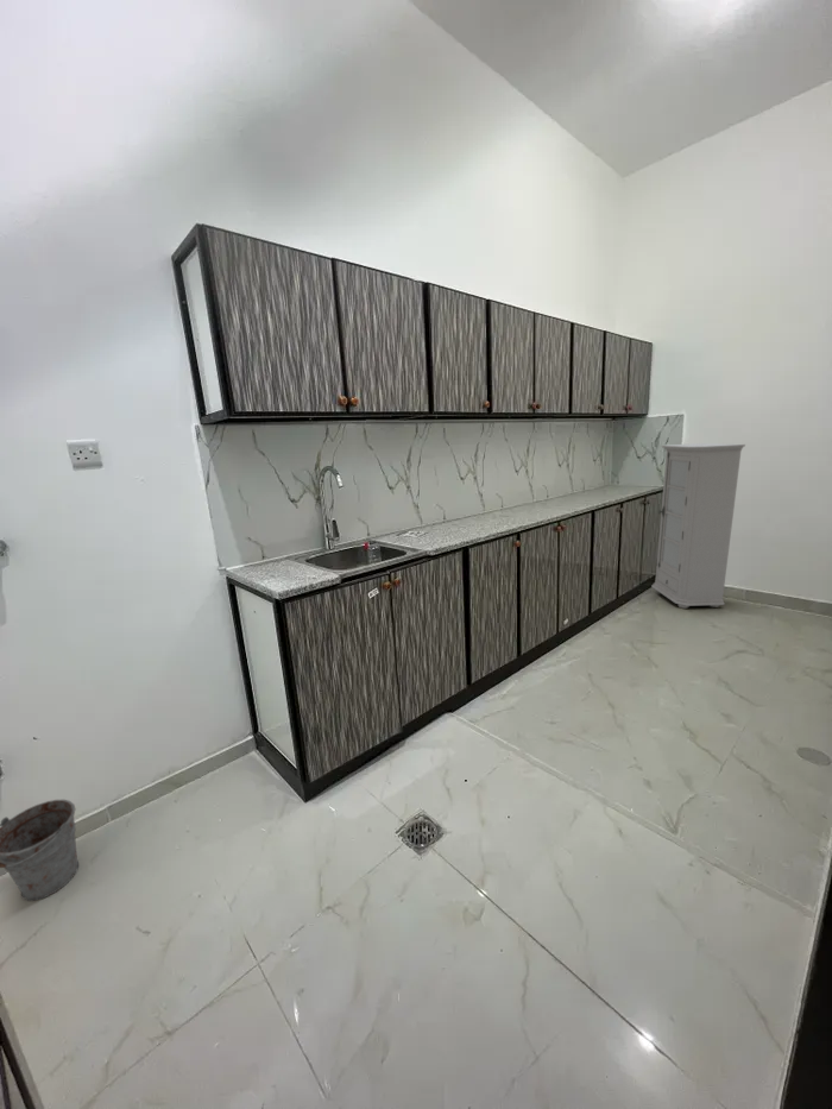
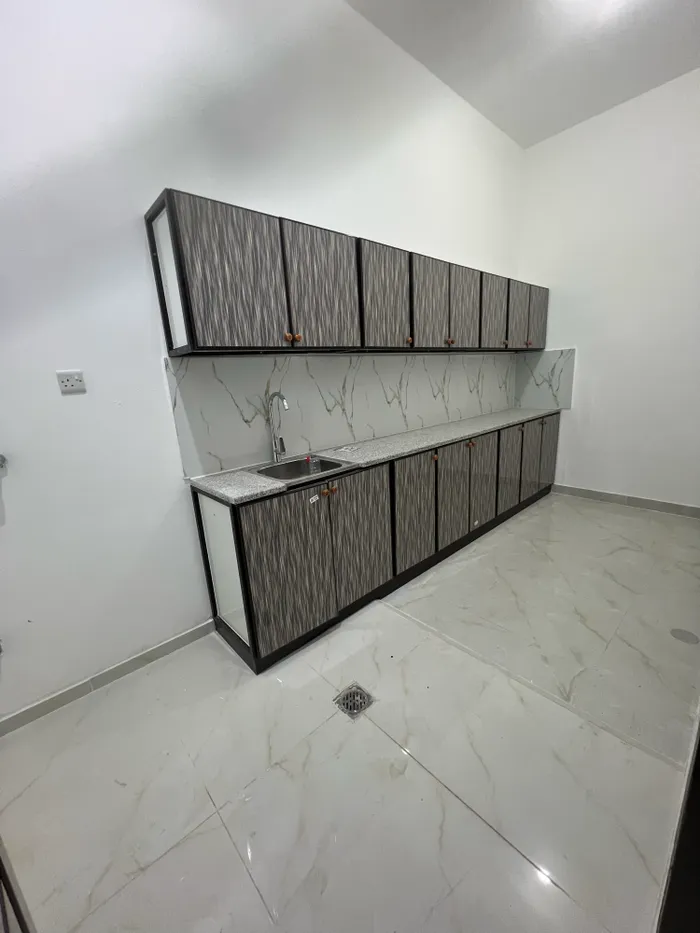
- bucket [0,799,80,901]
- cabinet [650,442,746,610]
